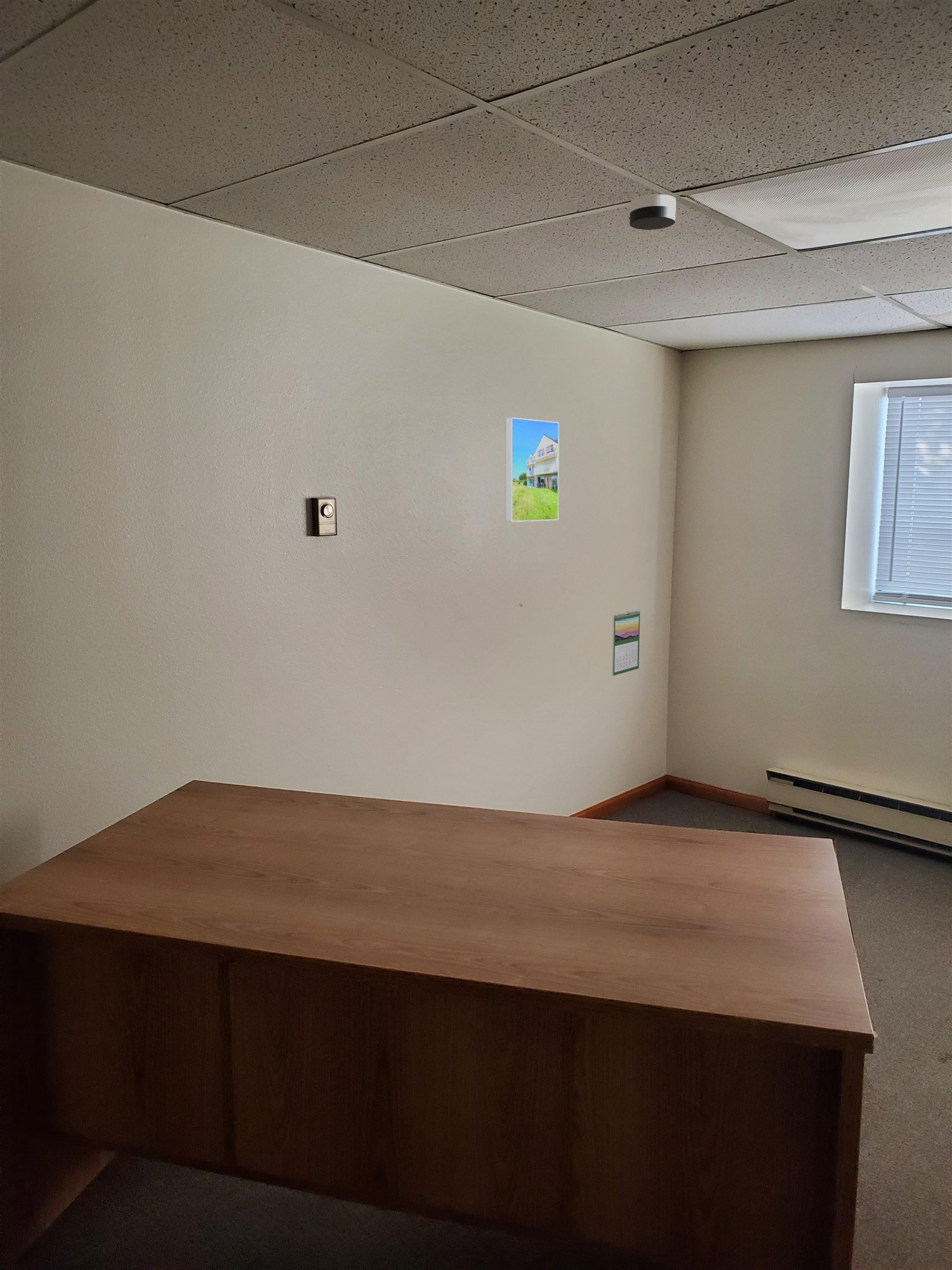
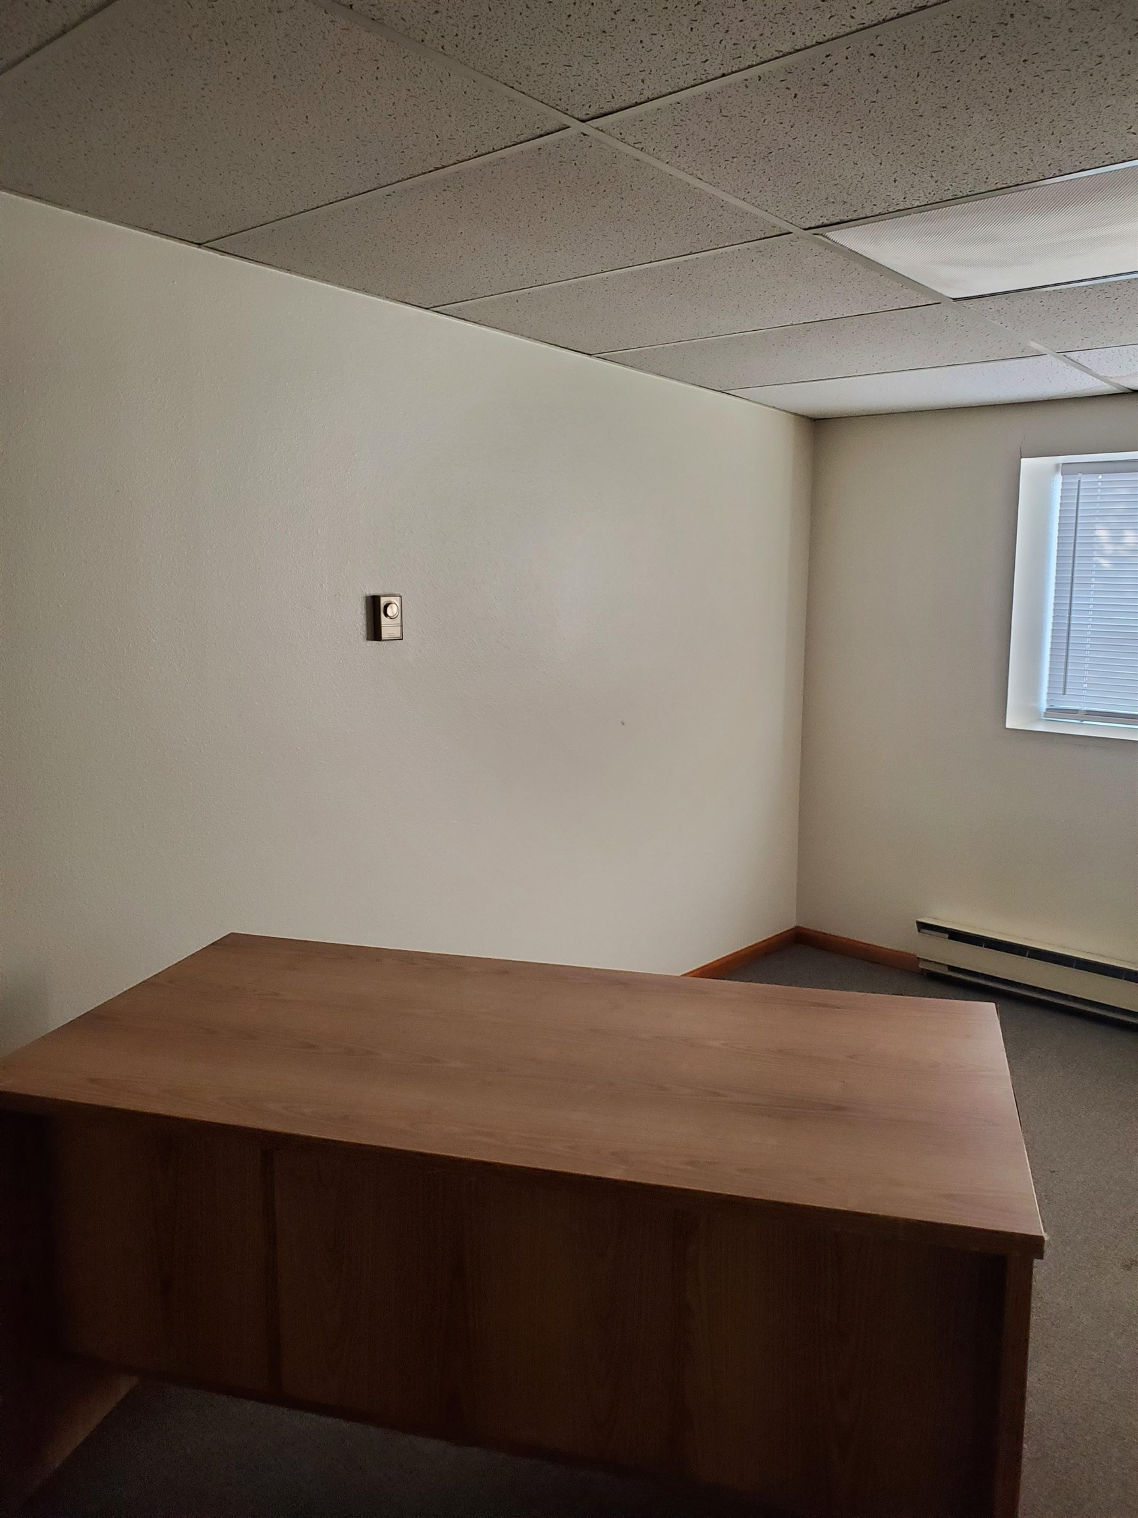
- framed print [505,417,560,523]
- calendar [612,609,641,676]
- smoke detector [629,194,677,230]
